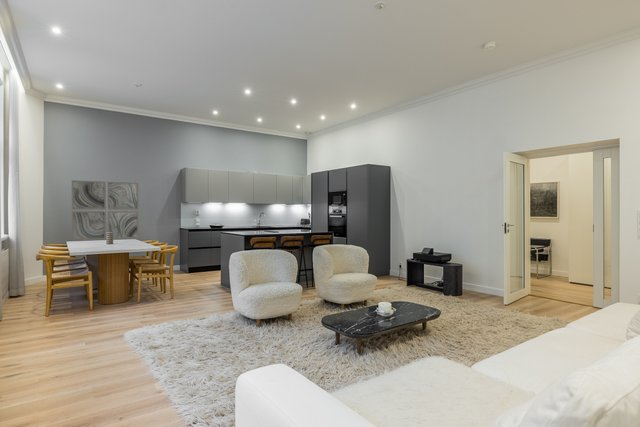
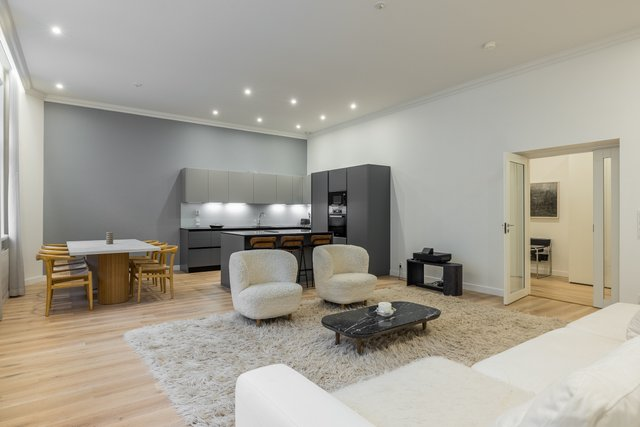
- wall art [71,179,140,241]
